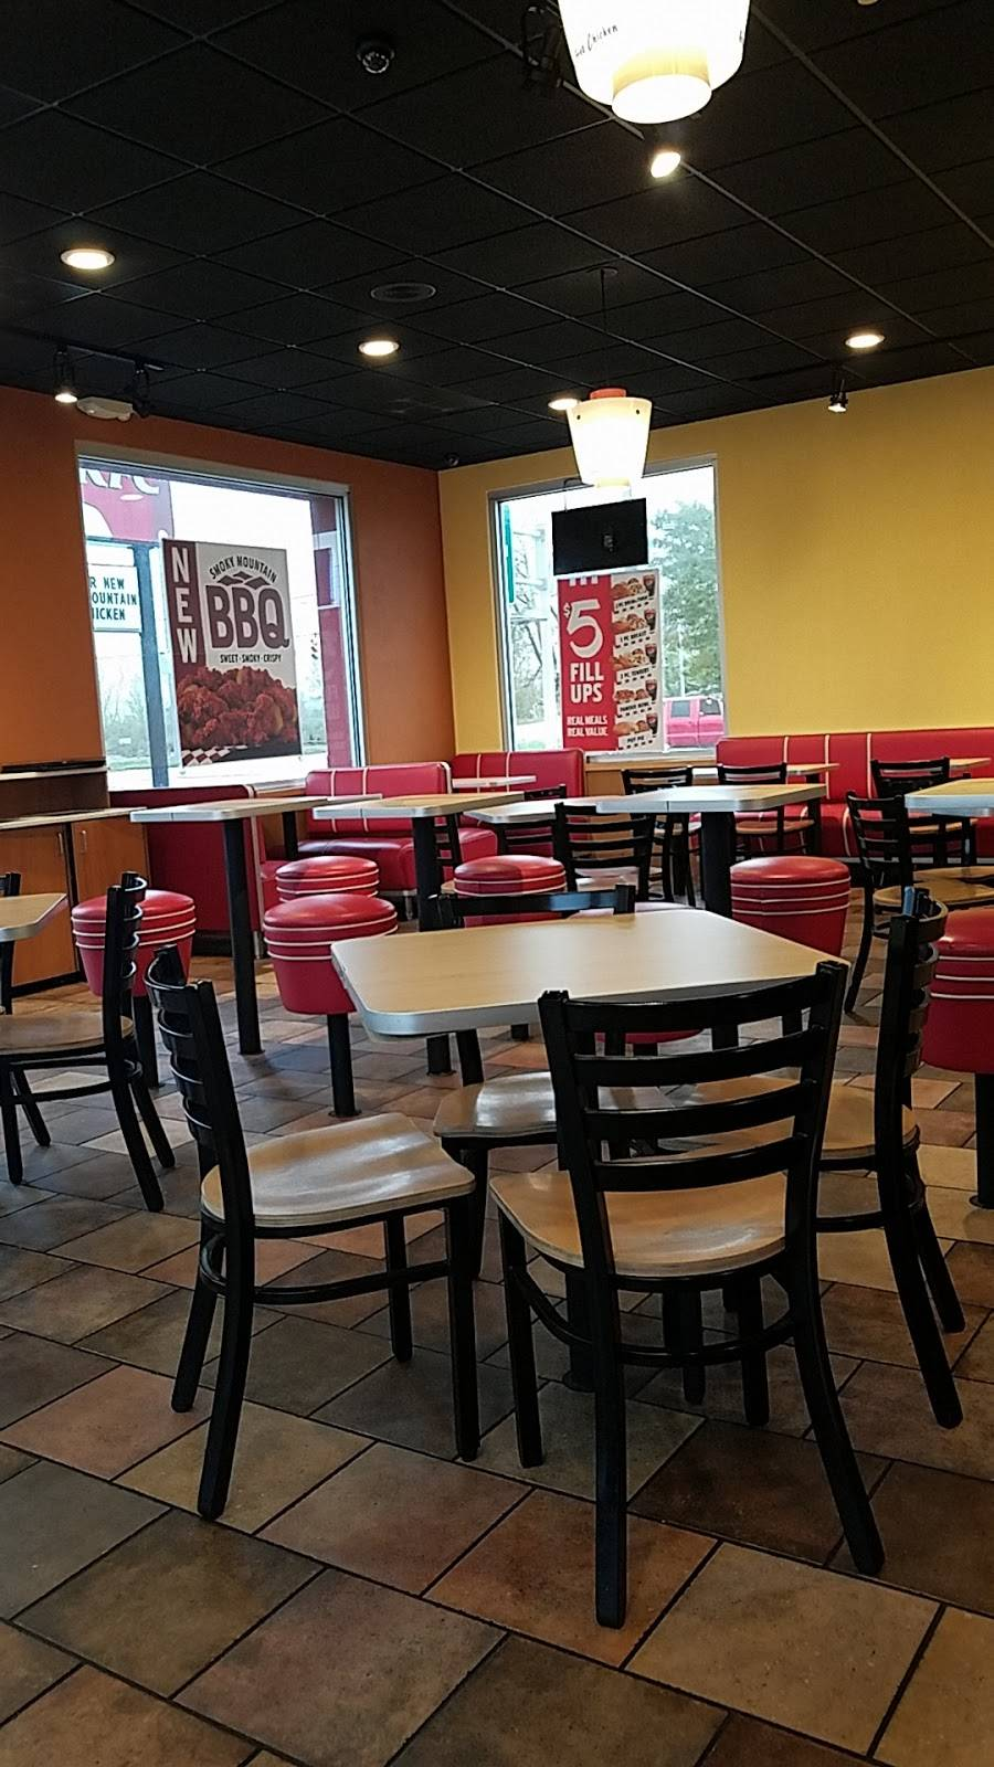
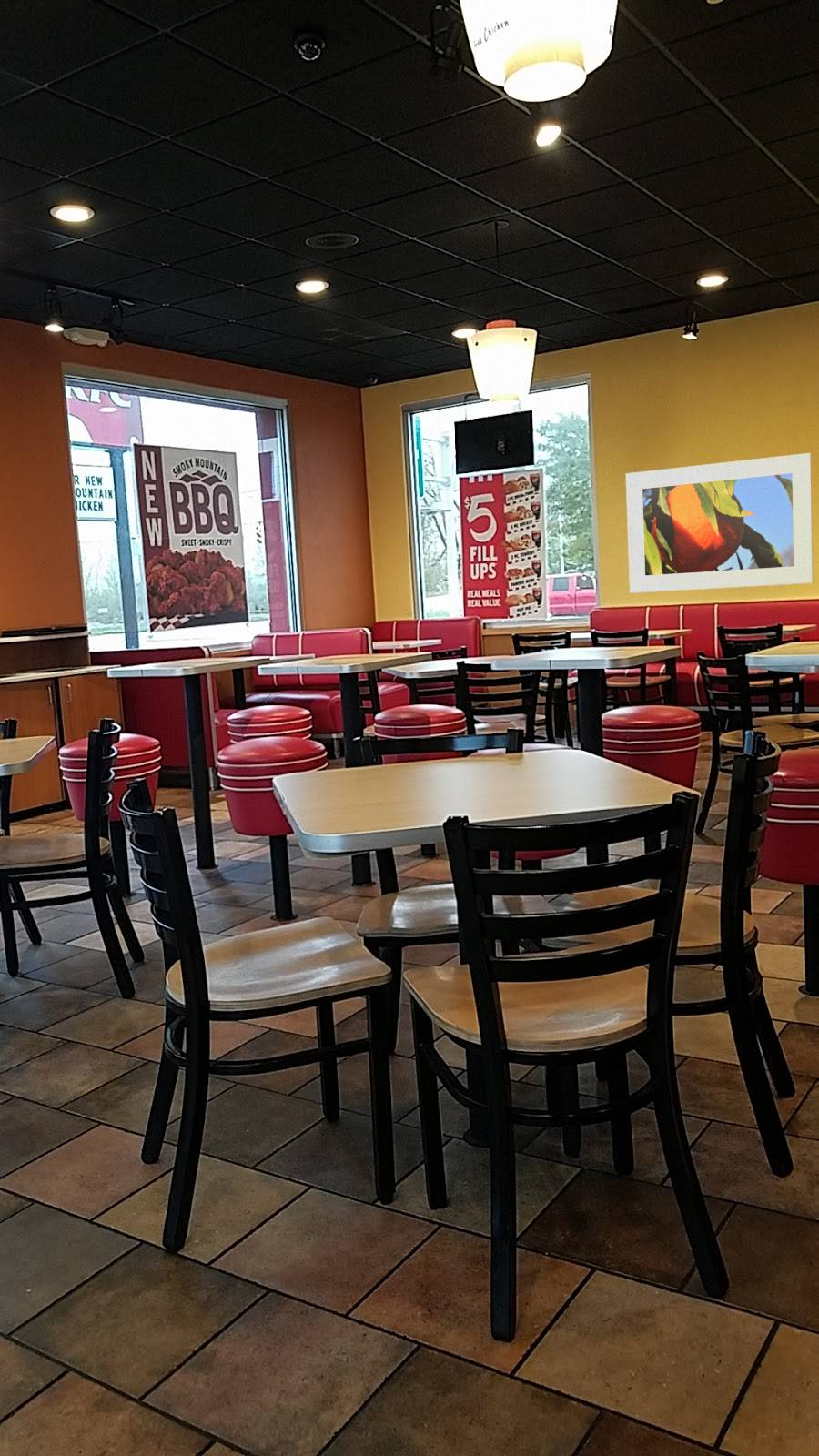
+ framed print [625,452,814,594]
